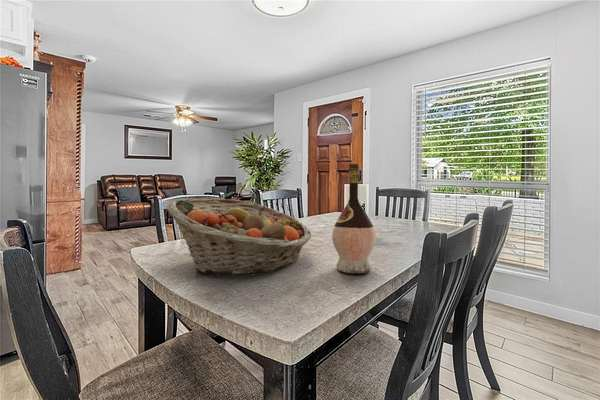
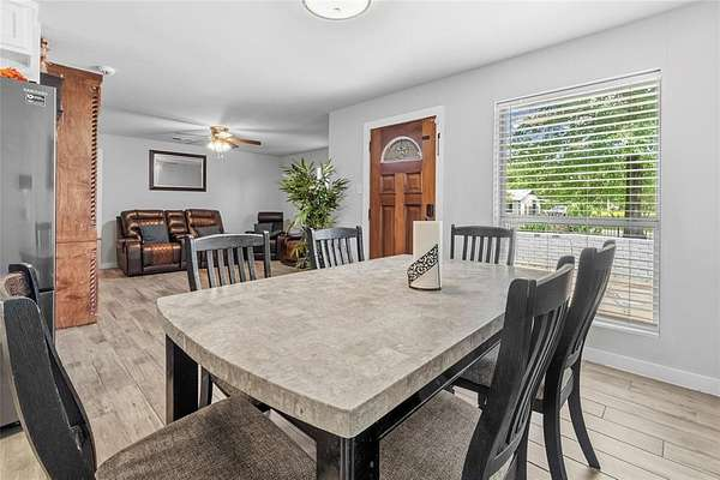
- wine bottle [331,163,377,275]
- fruit basket [166,197,312,276]
